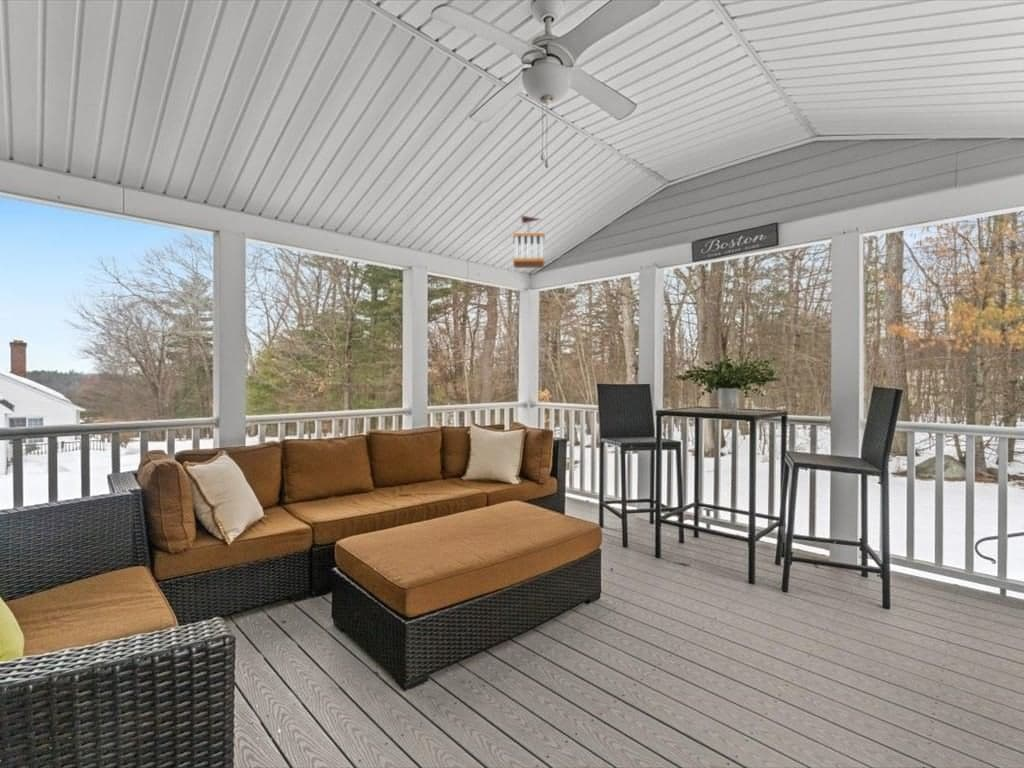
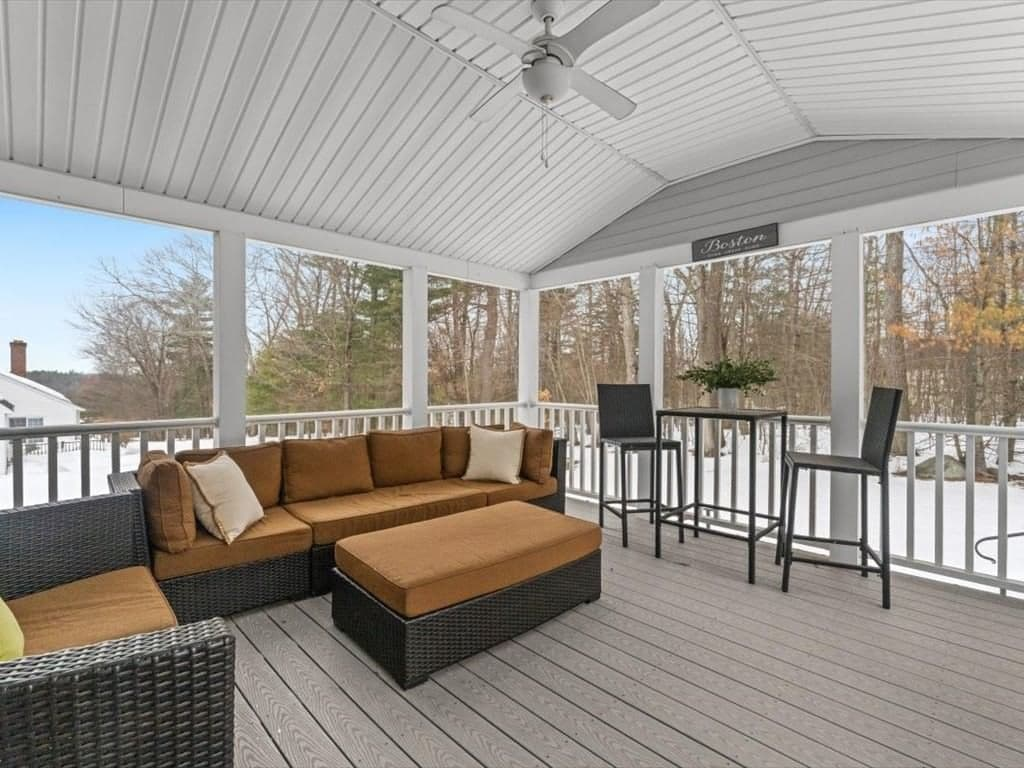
- wind chime [512,215,546,269]
